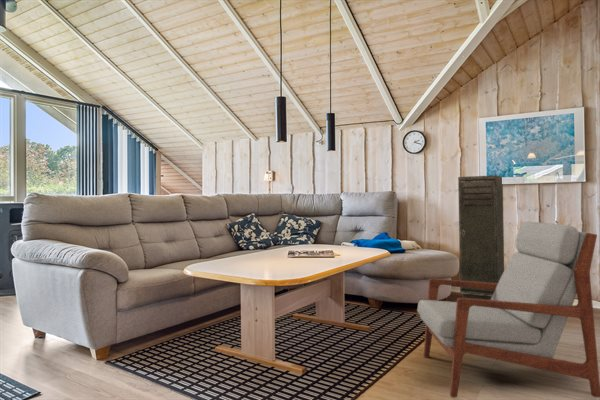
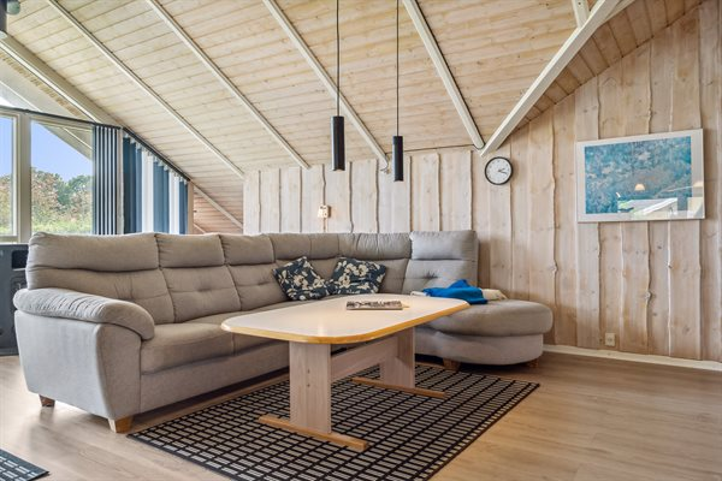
- storage cabinet [457,174,505,300]
- armchair [416,220,600,398]
